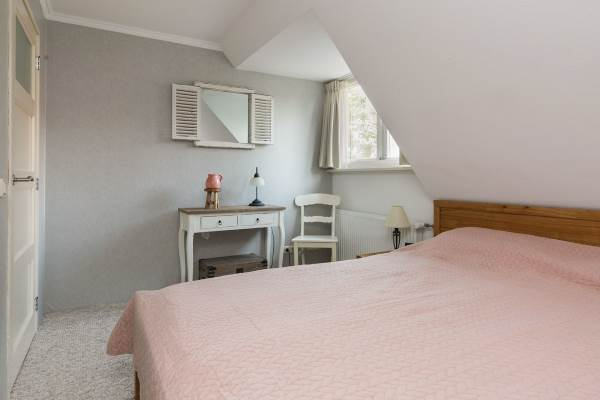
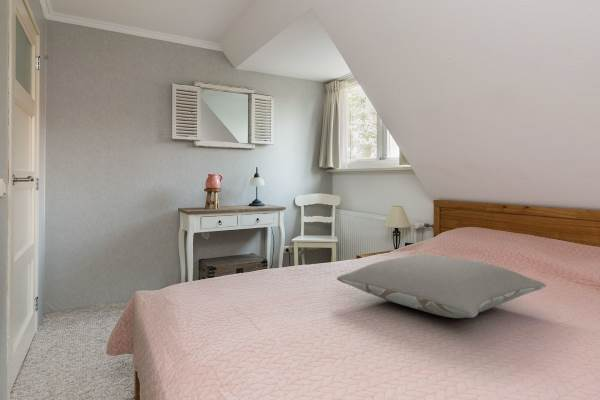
+ pillow [336,253,547,319]
